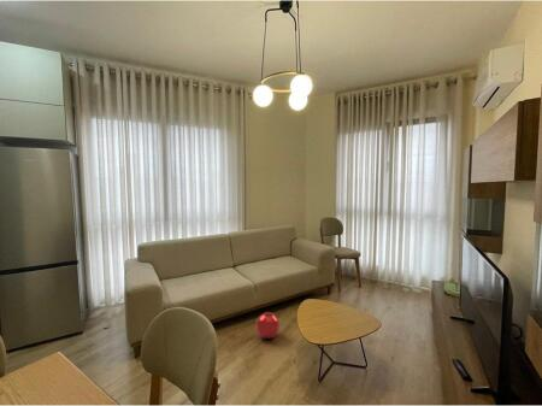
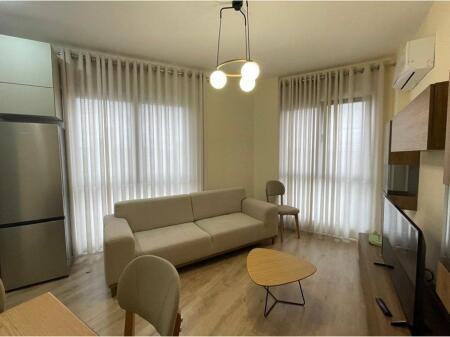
- ball [255,311,281,340]
